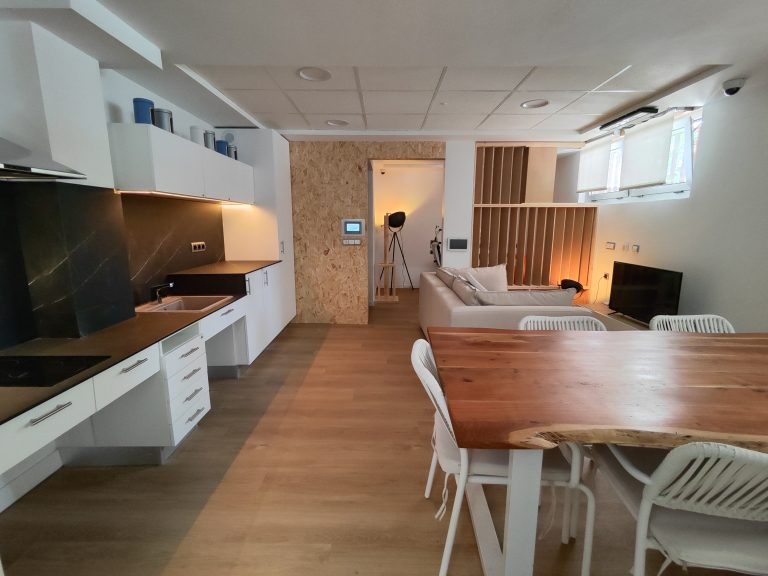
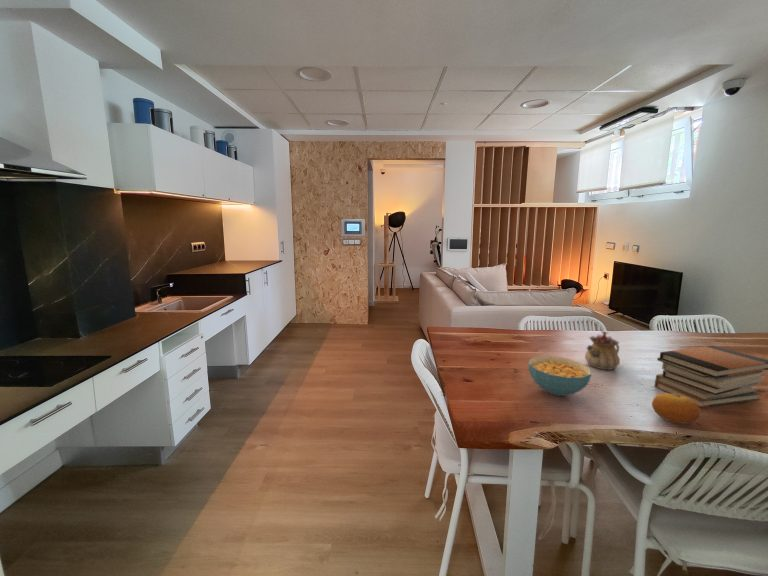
+ book stack [653,345,768,409]
+ teapot [584,330,621,371]
+ cereal bowl [528,355,592,397]
+ fruit [651,392,701,424]
